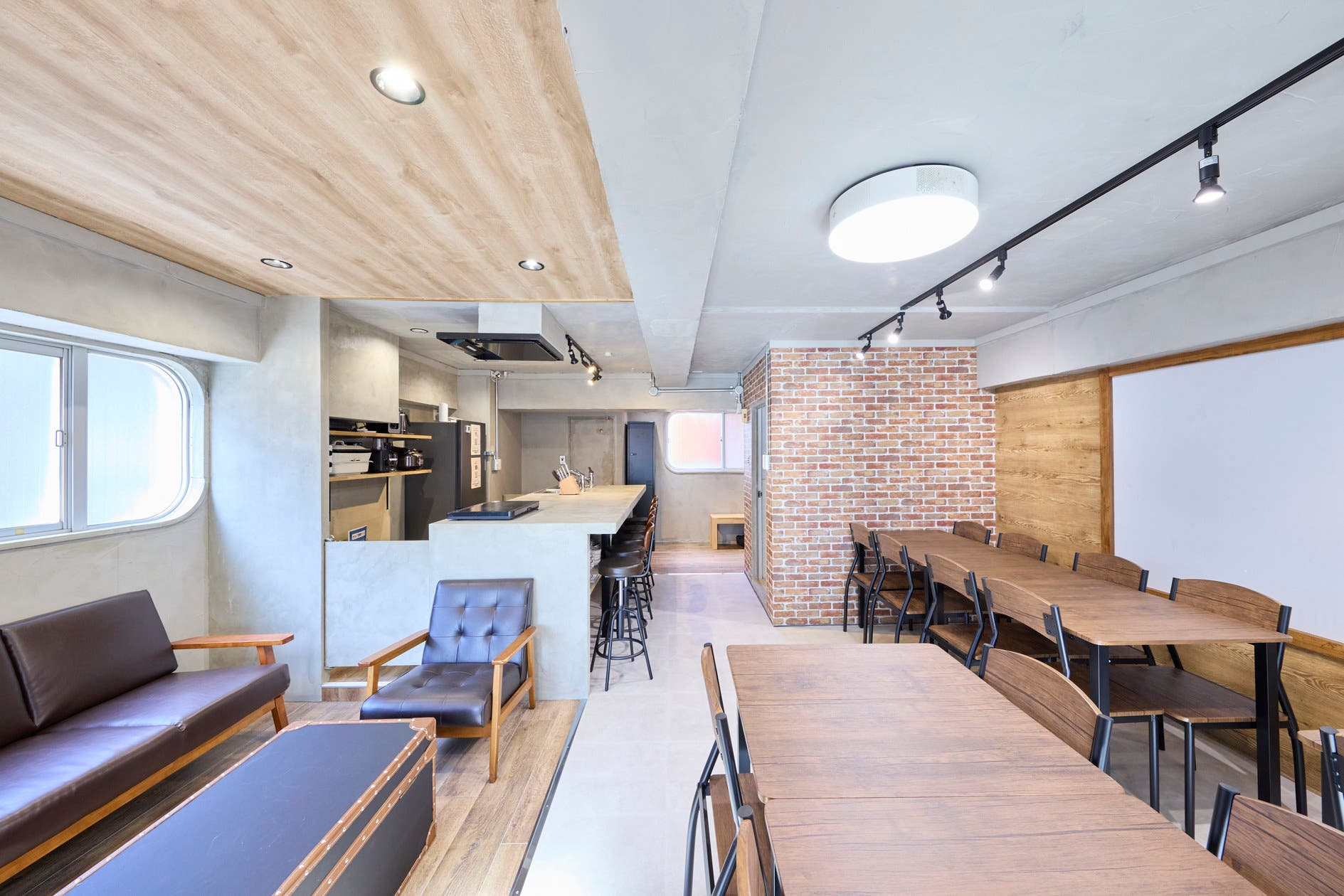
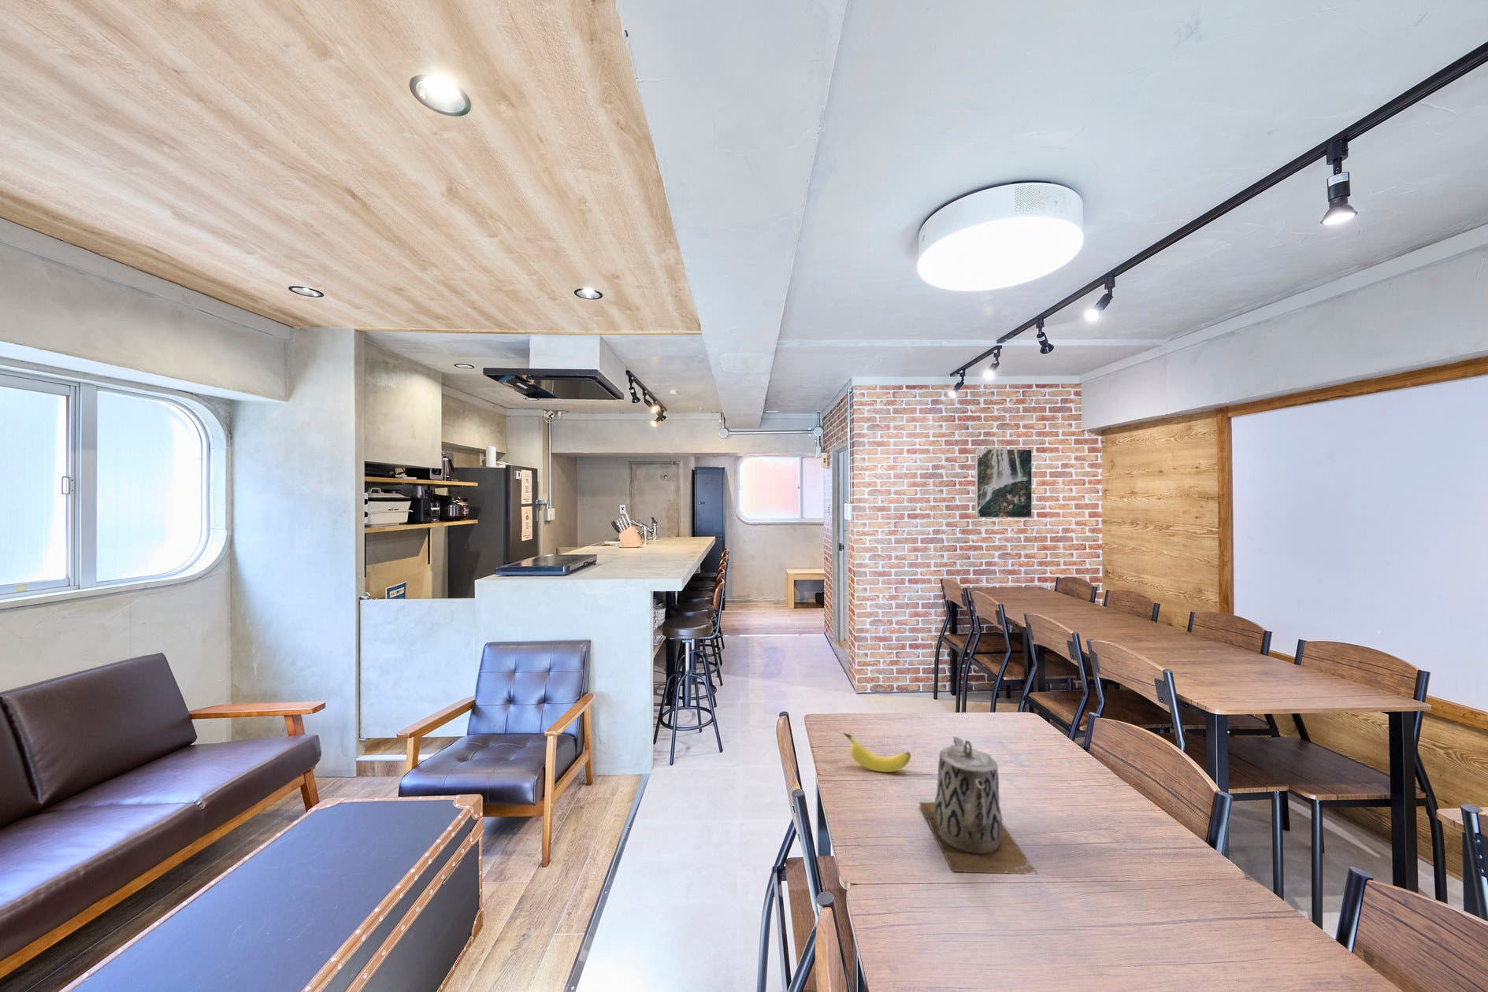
+ banana [843,732,911,773]
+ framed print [974,448,1033,519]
+ teapot [919,735,1038,876]
